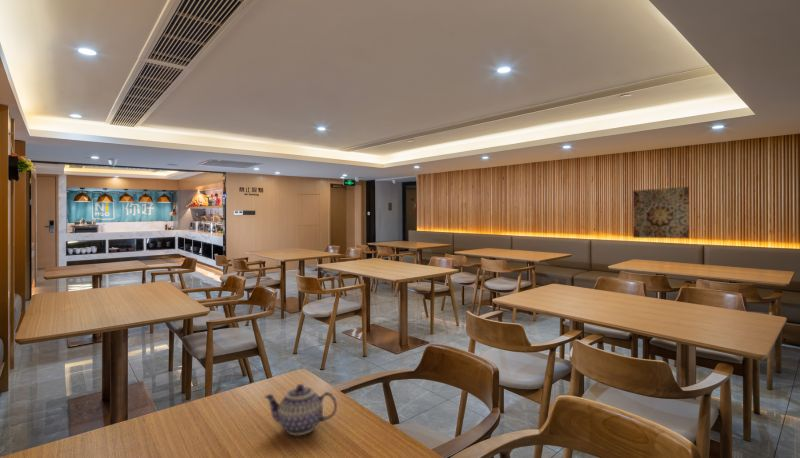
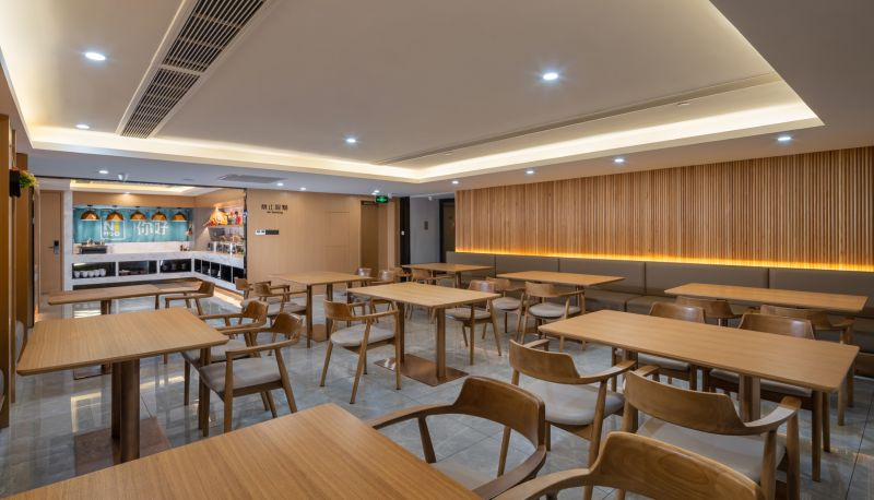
- wall art [632,186,690,239]
- teapot [263,383,338,436]
